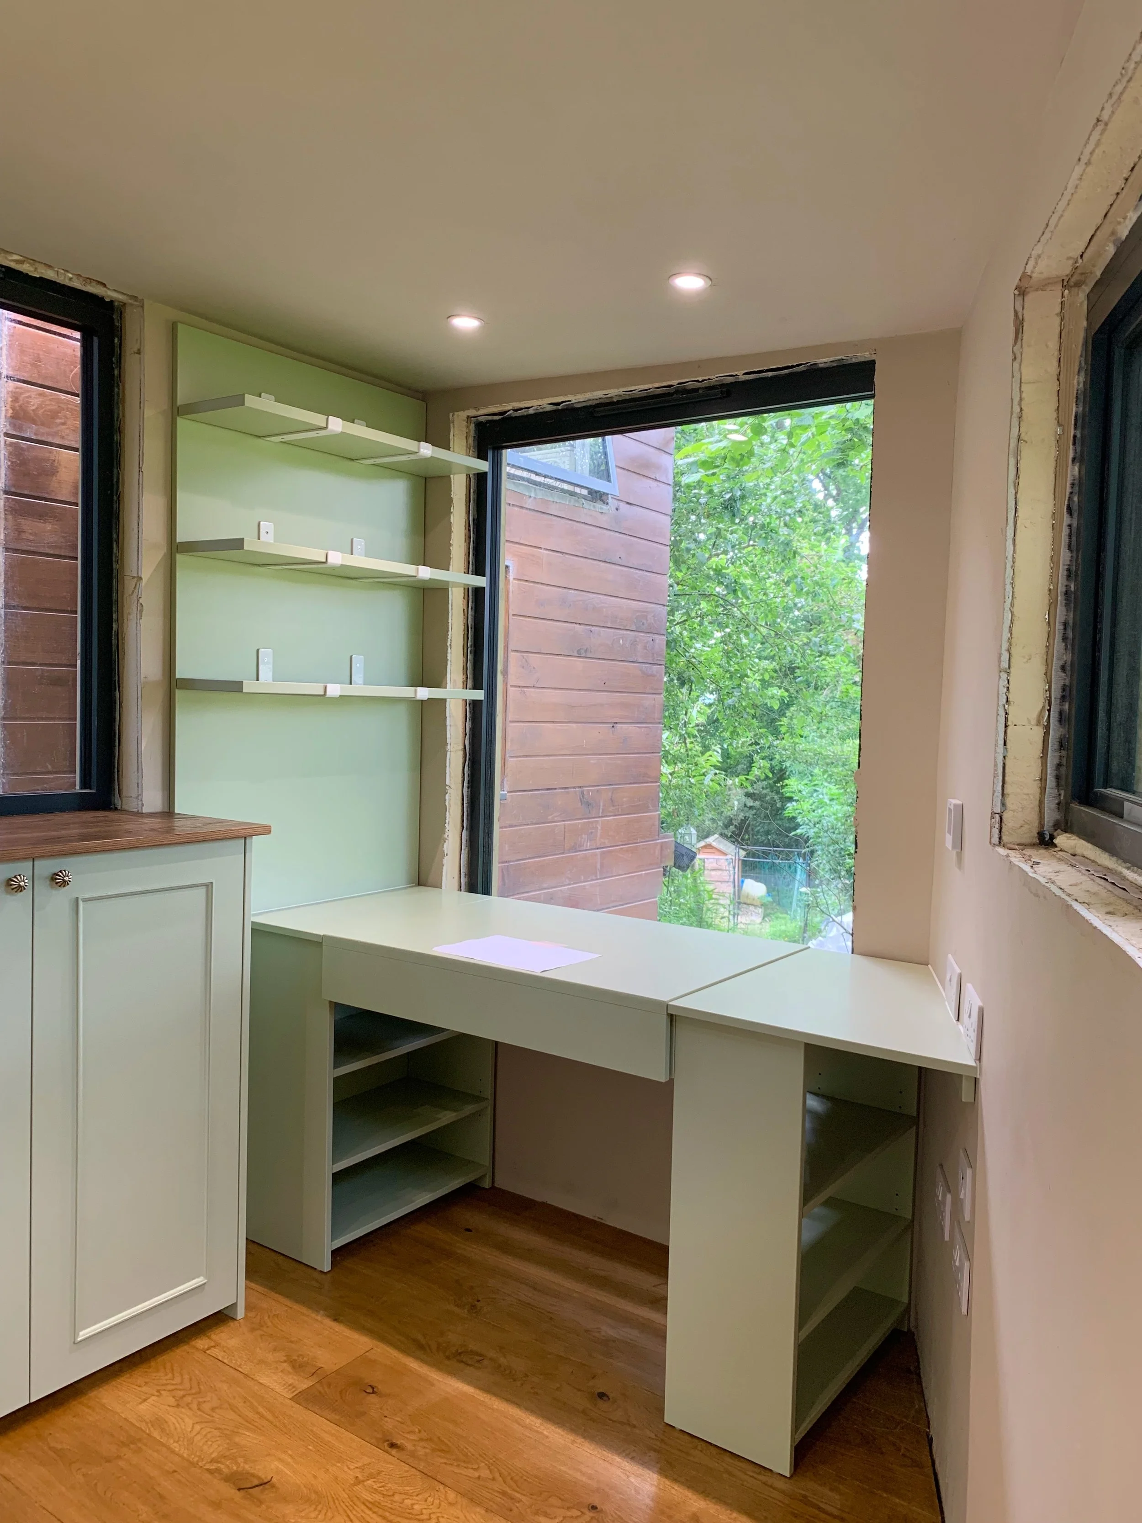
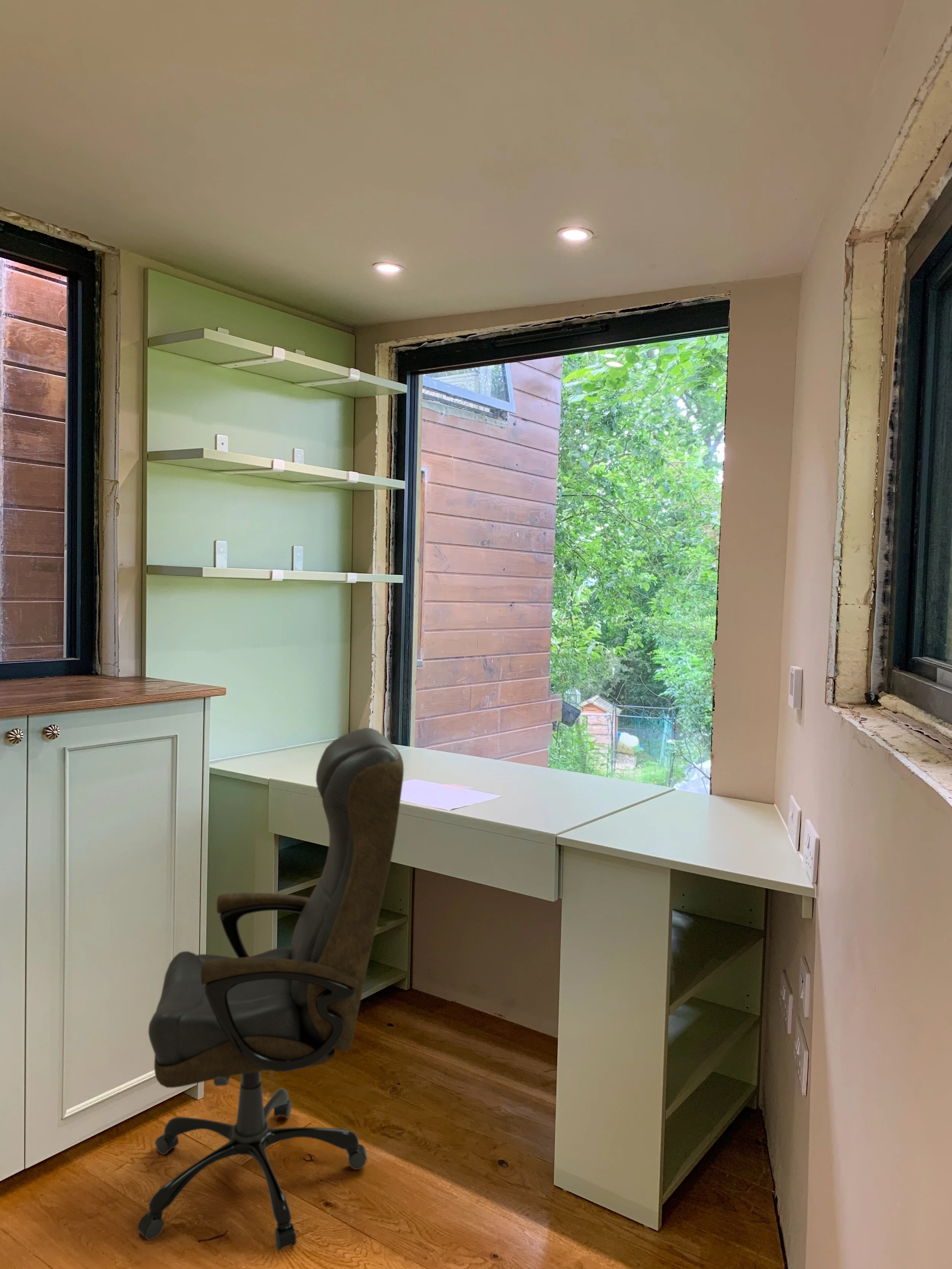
+ office chair [137,728,404,1252]
